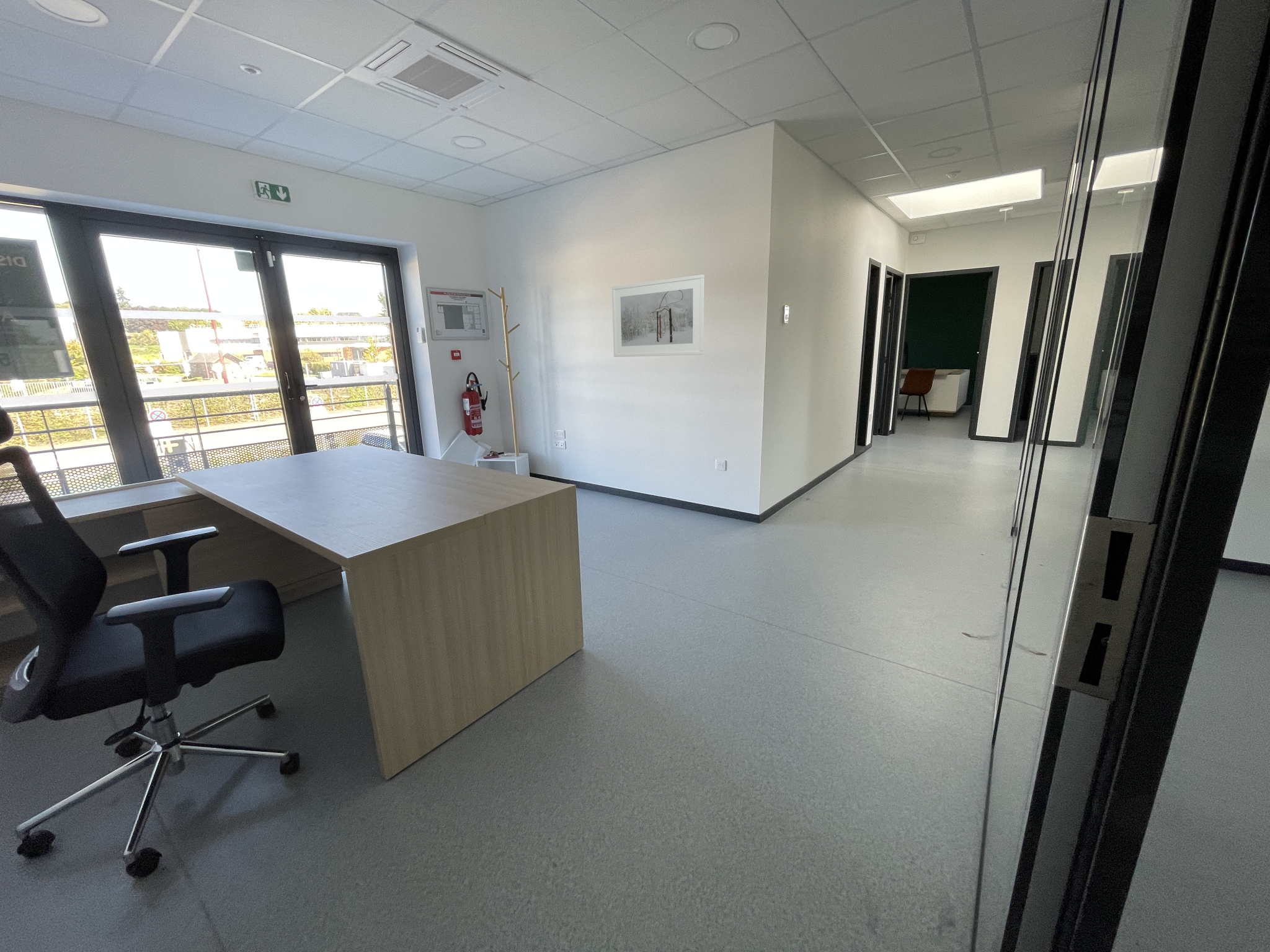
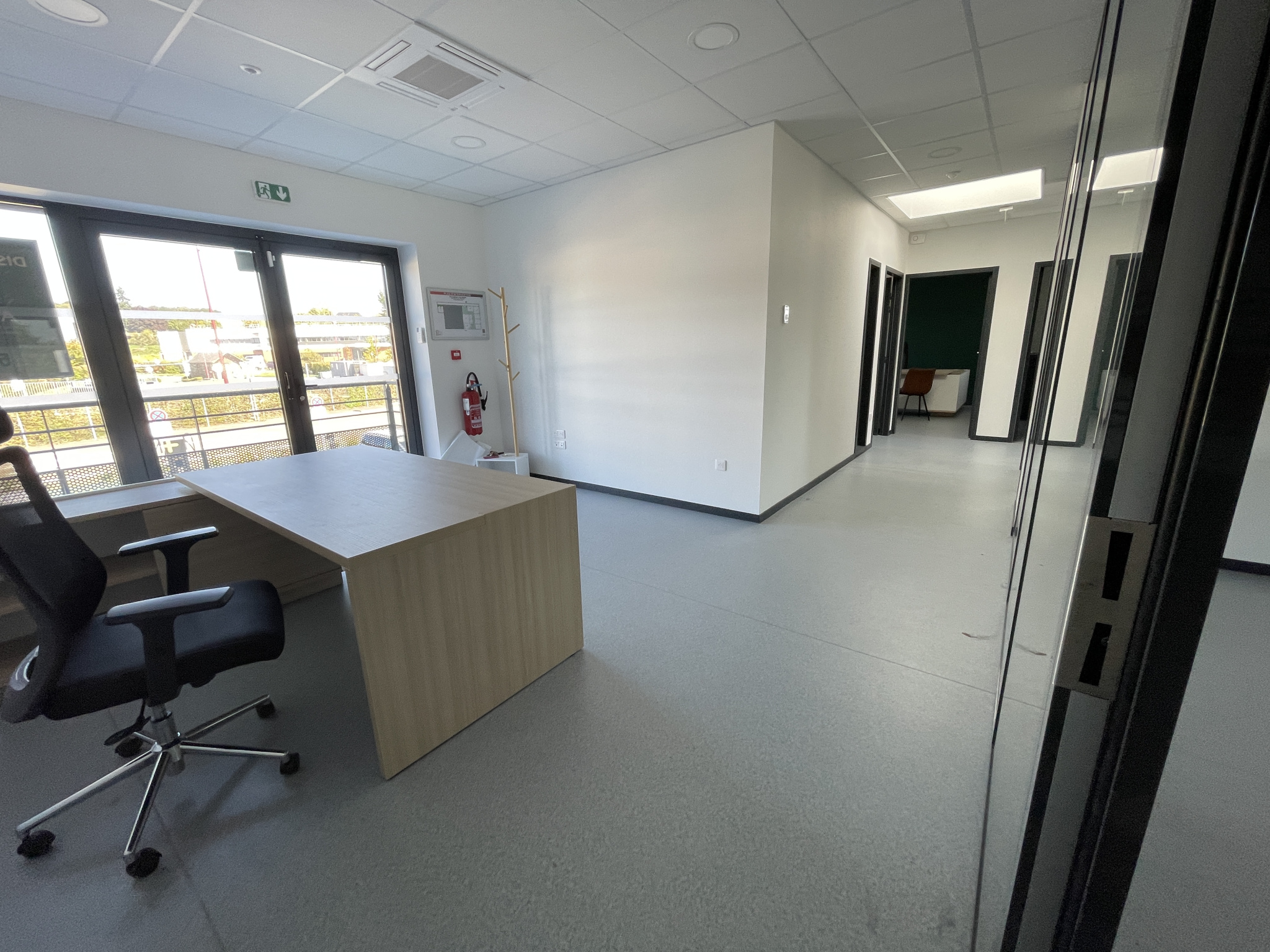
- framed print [611,274,705,358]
